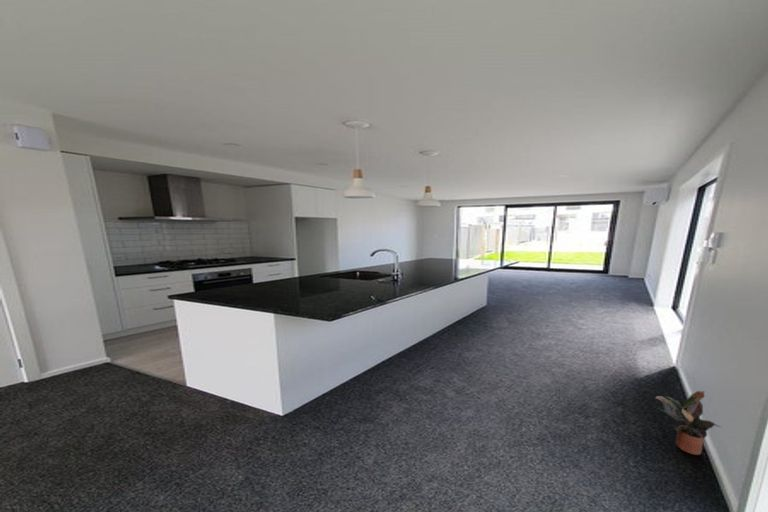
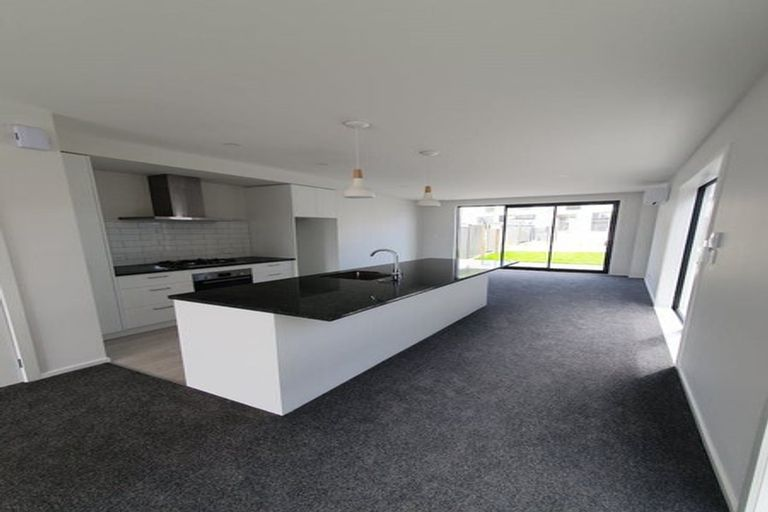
- potted plant [654,390,721,456]
